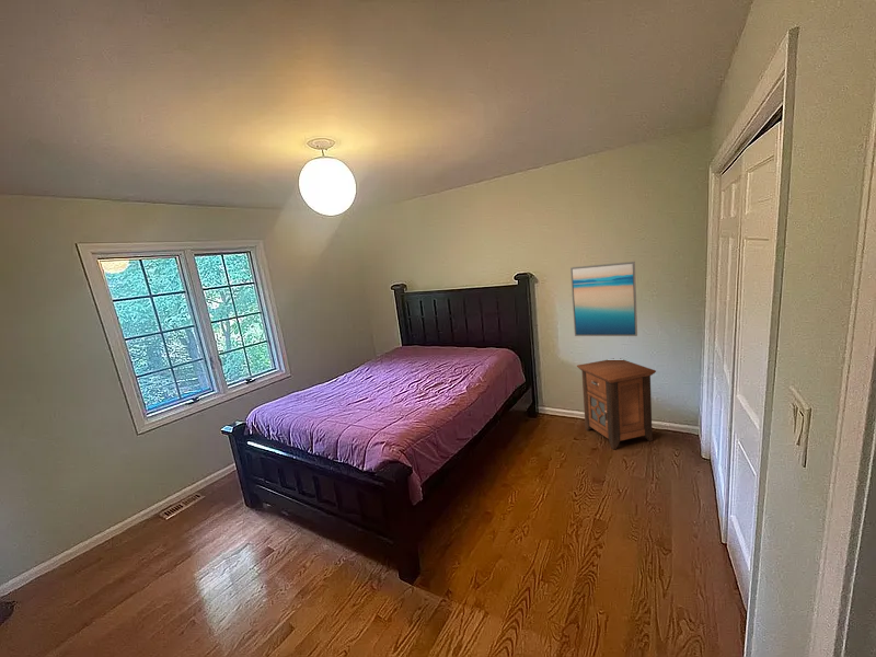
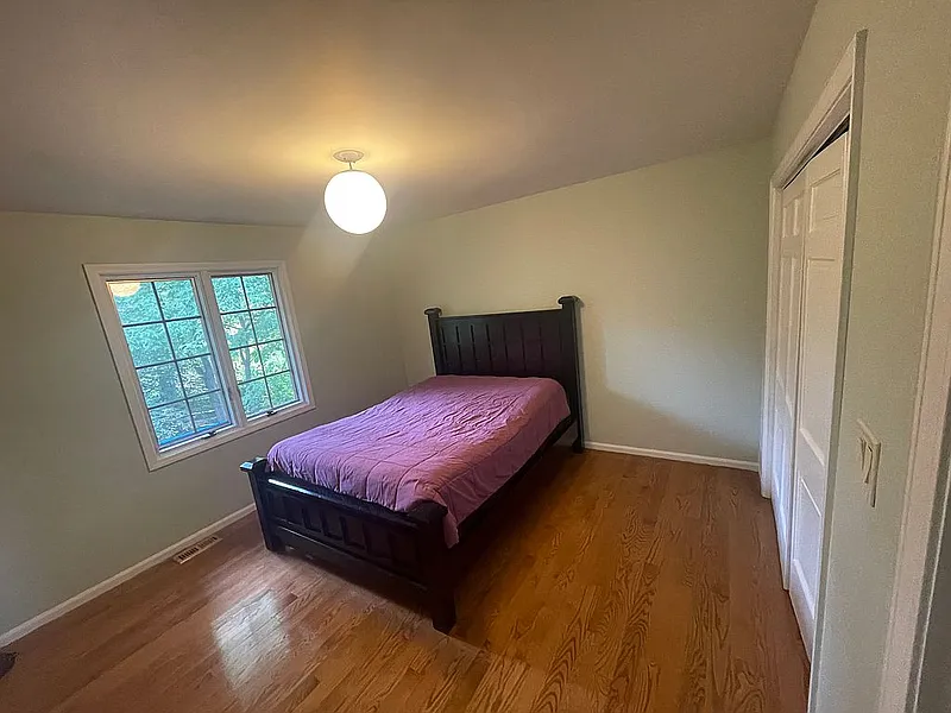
- nightstand [576,359,657,450]
- wall art [569,261,638,337]
